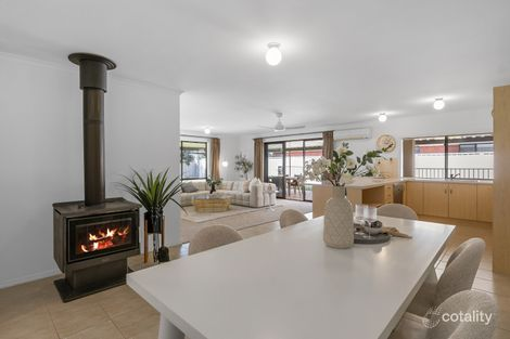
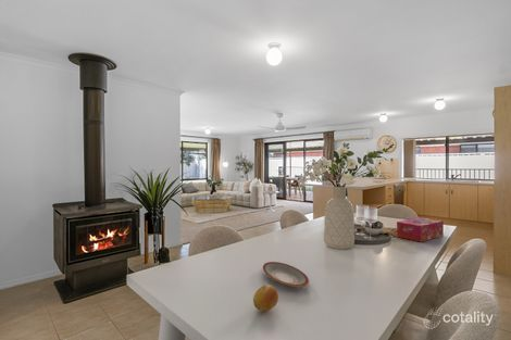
+ fruit [252,284,279,313]
+ tissue box [396,216,445,243]
+ plate [262,261,310,288]
